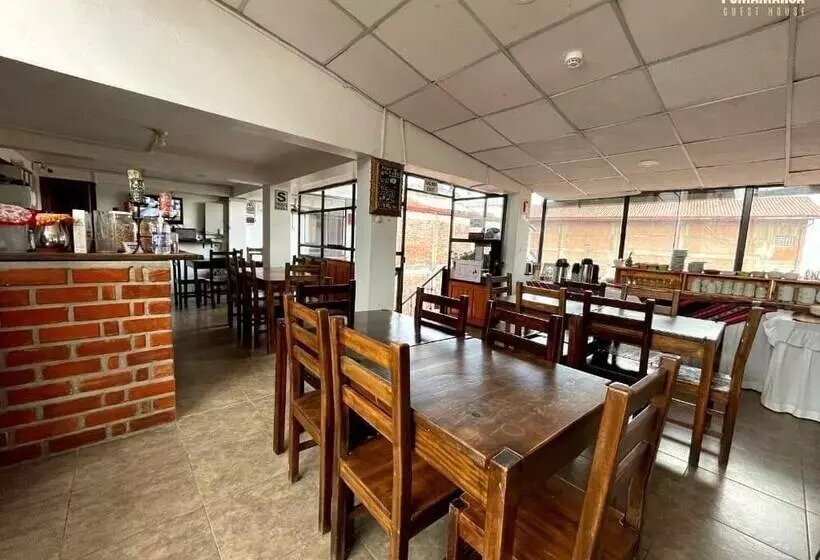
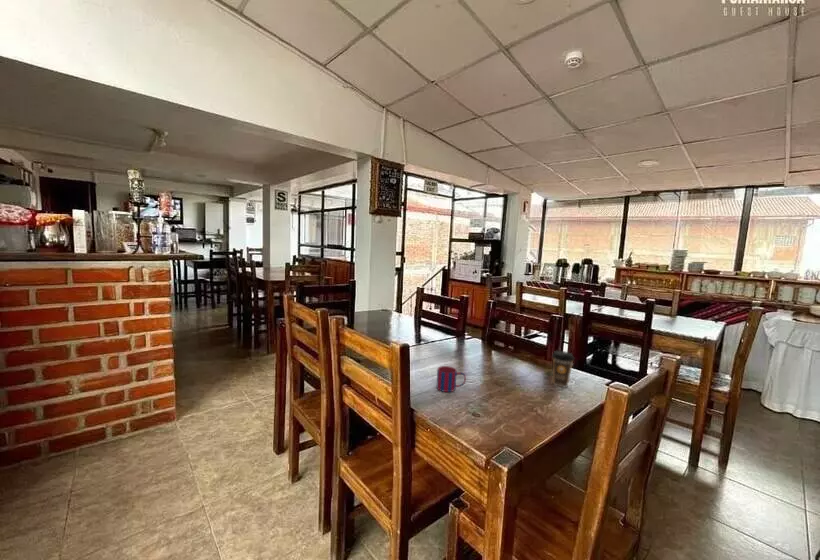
+ coffee cup [551,350,576,388]
+ mug [436,365,467,393]
